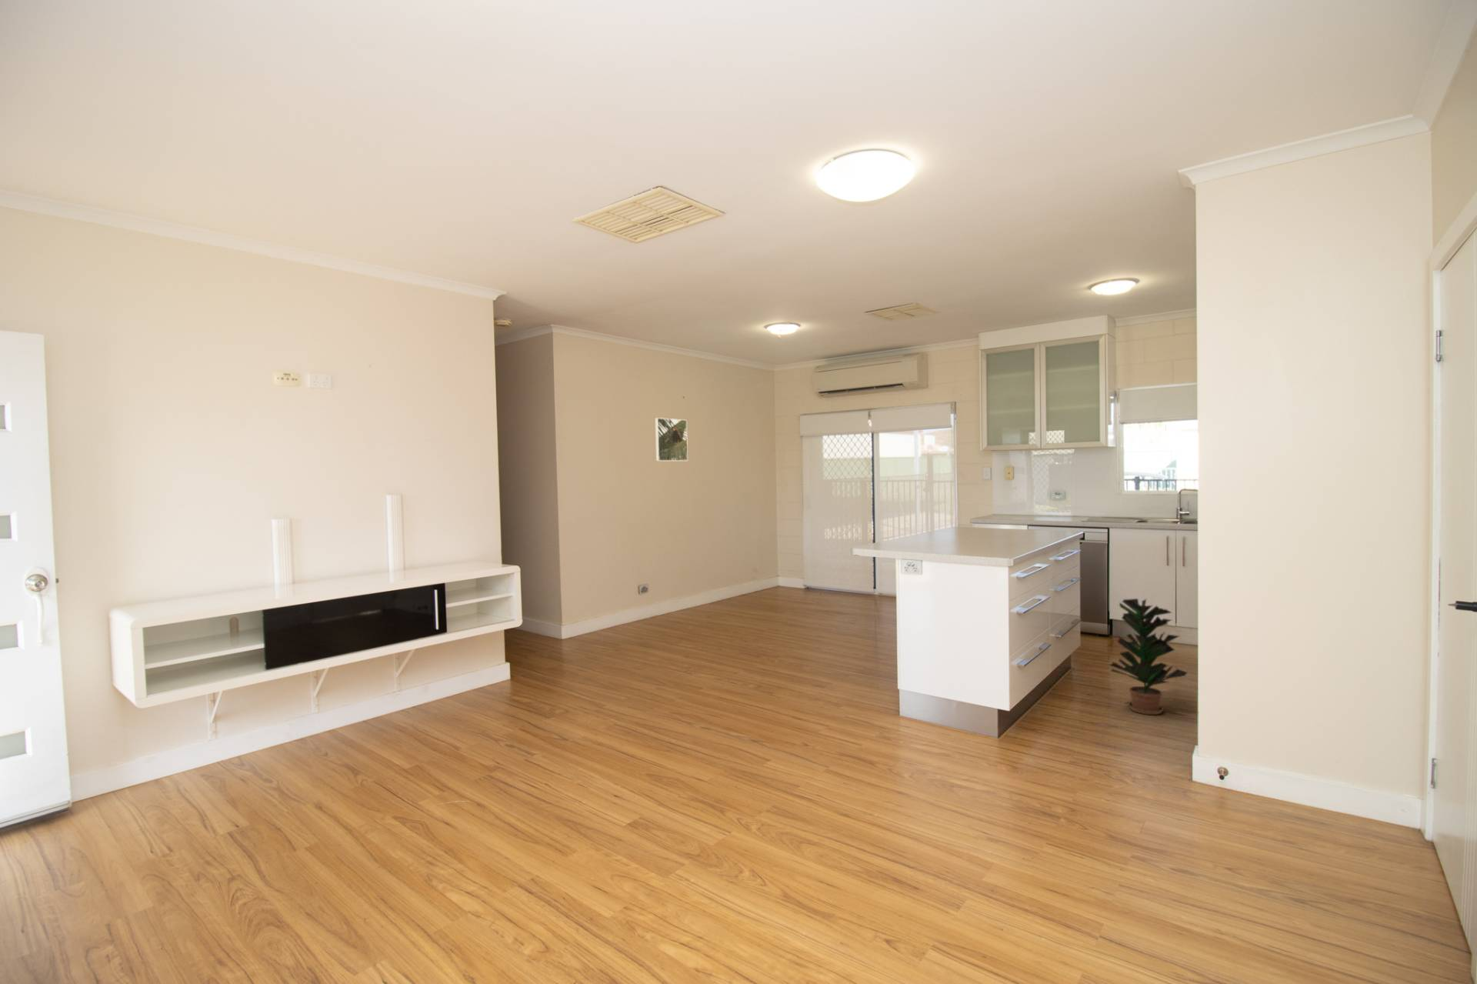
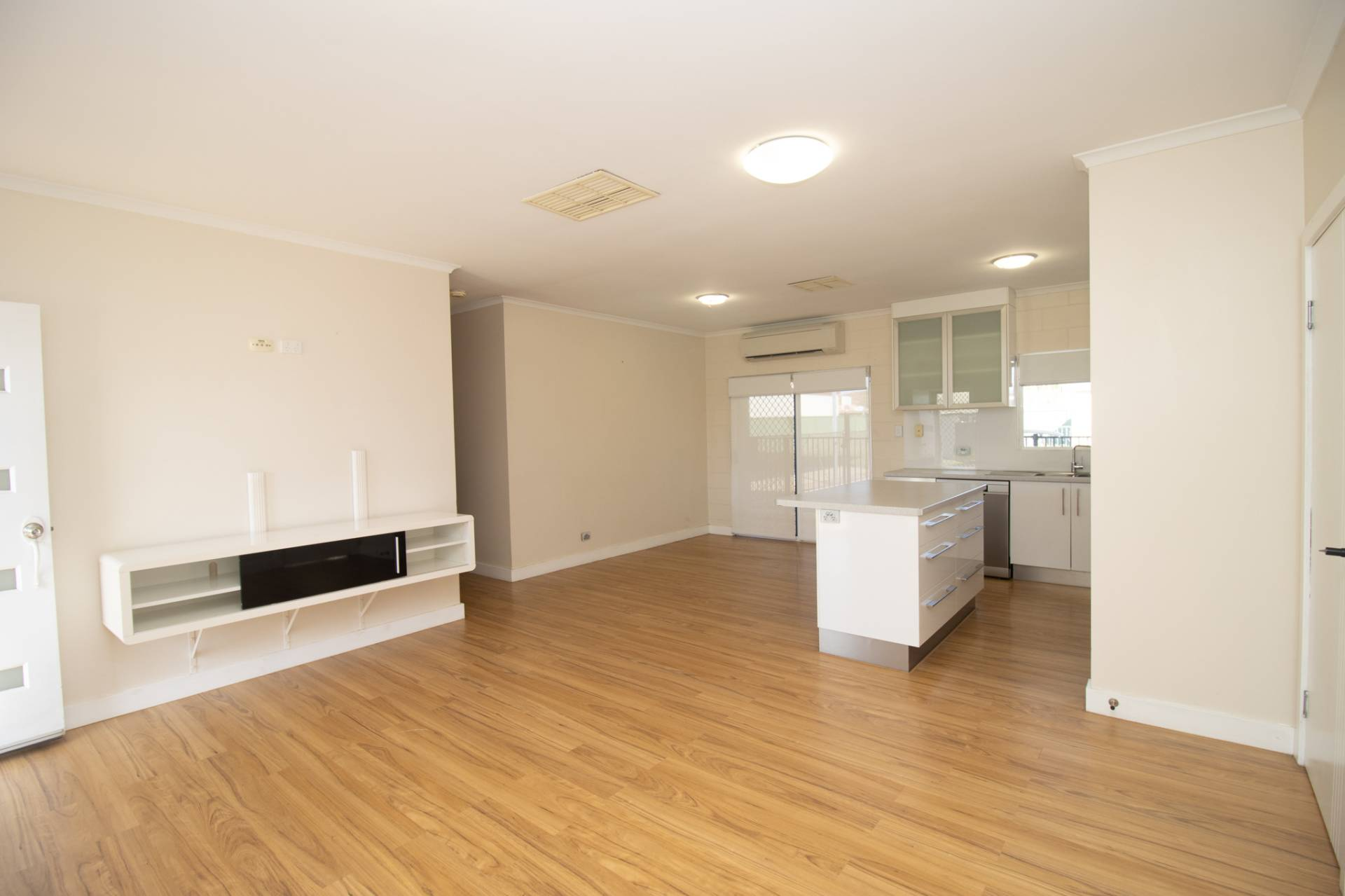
- potted plant [1108,597,1188,716]
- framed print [654,417,689,461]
